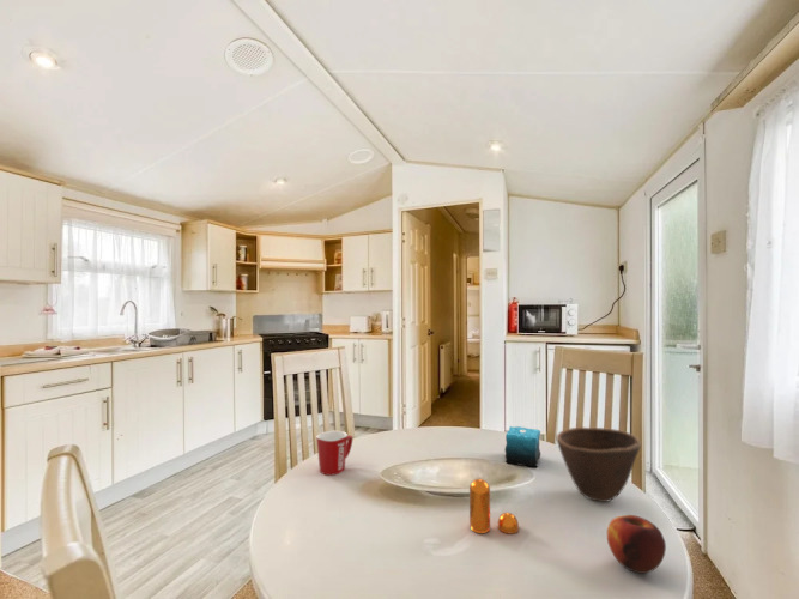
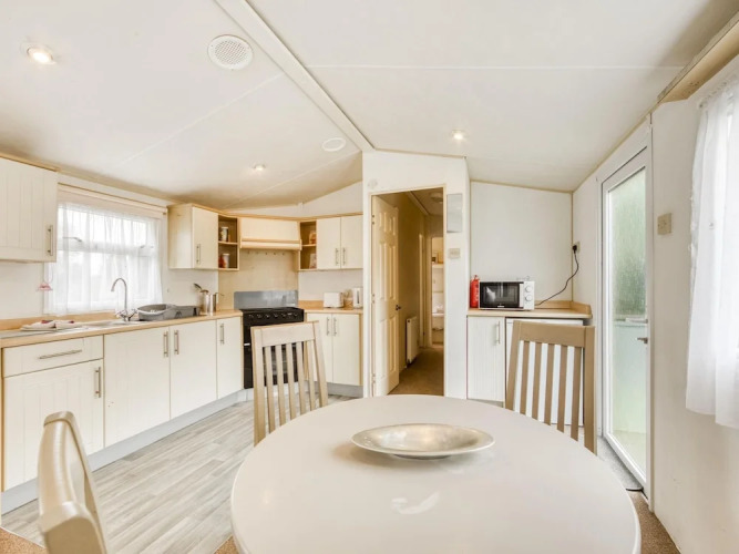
- bowl [556,426,642,503]
- mug [315,429,353,477]
- pepper shaker [468,478,520,534]
- candle [504,425,541,468]
- apple [606,514,667,575]
